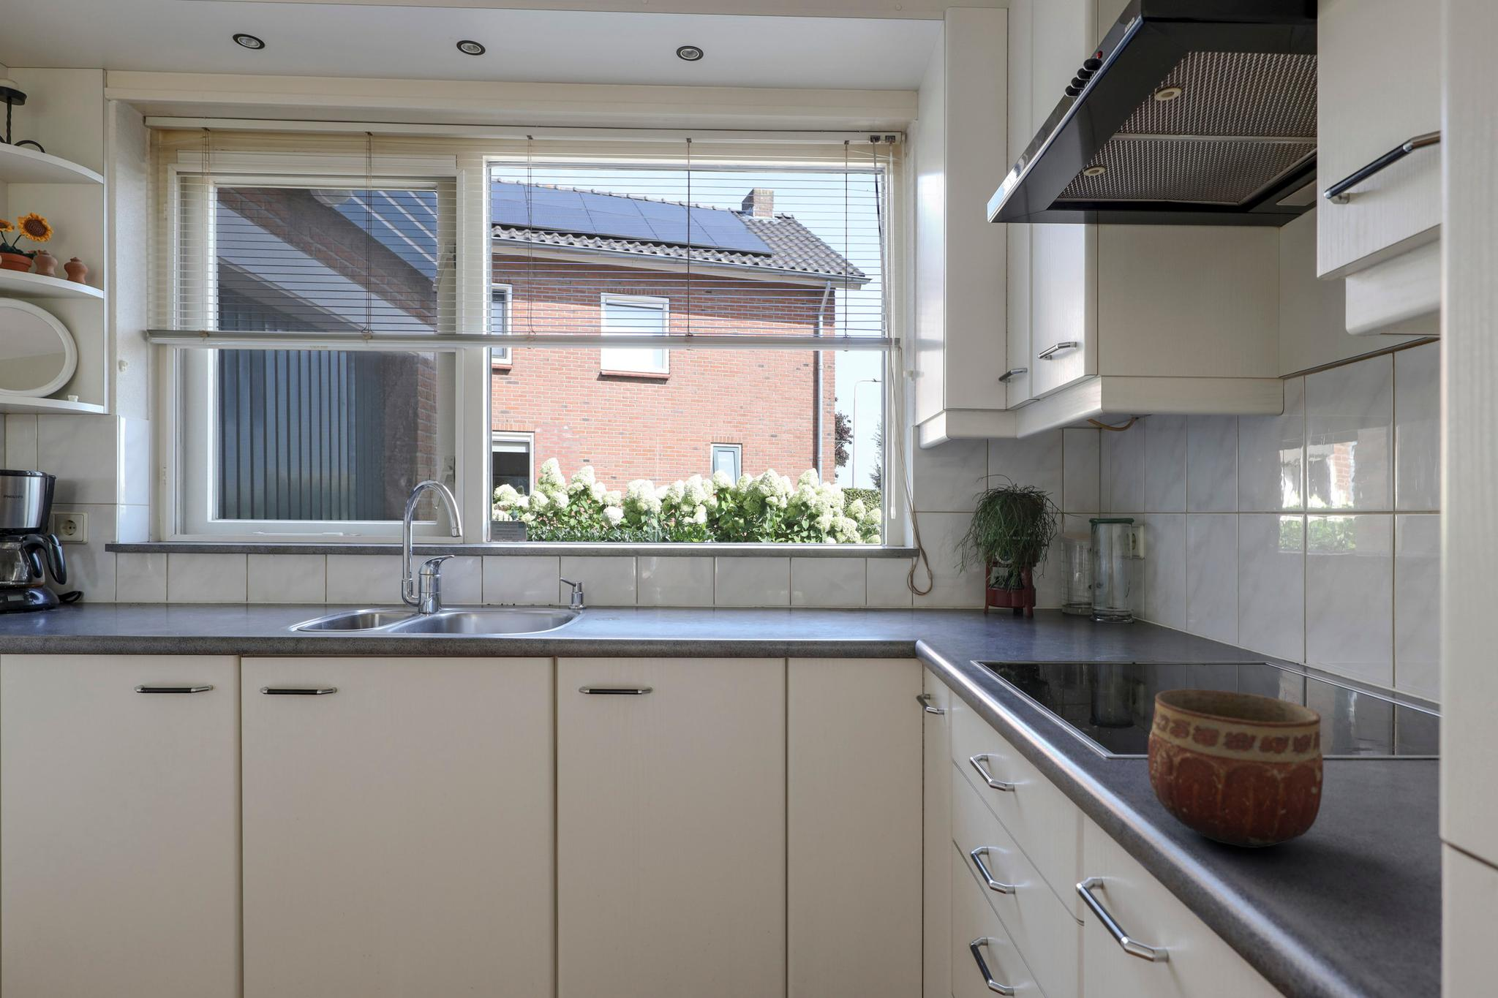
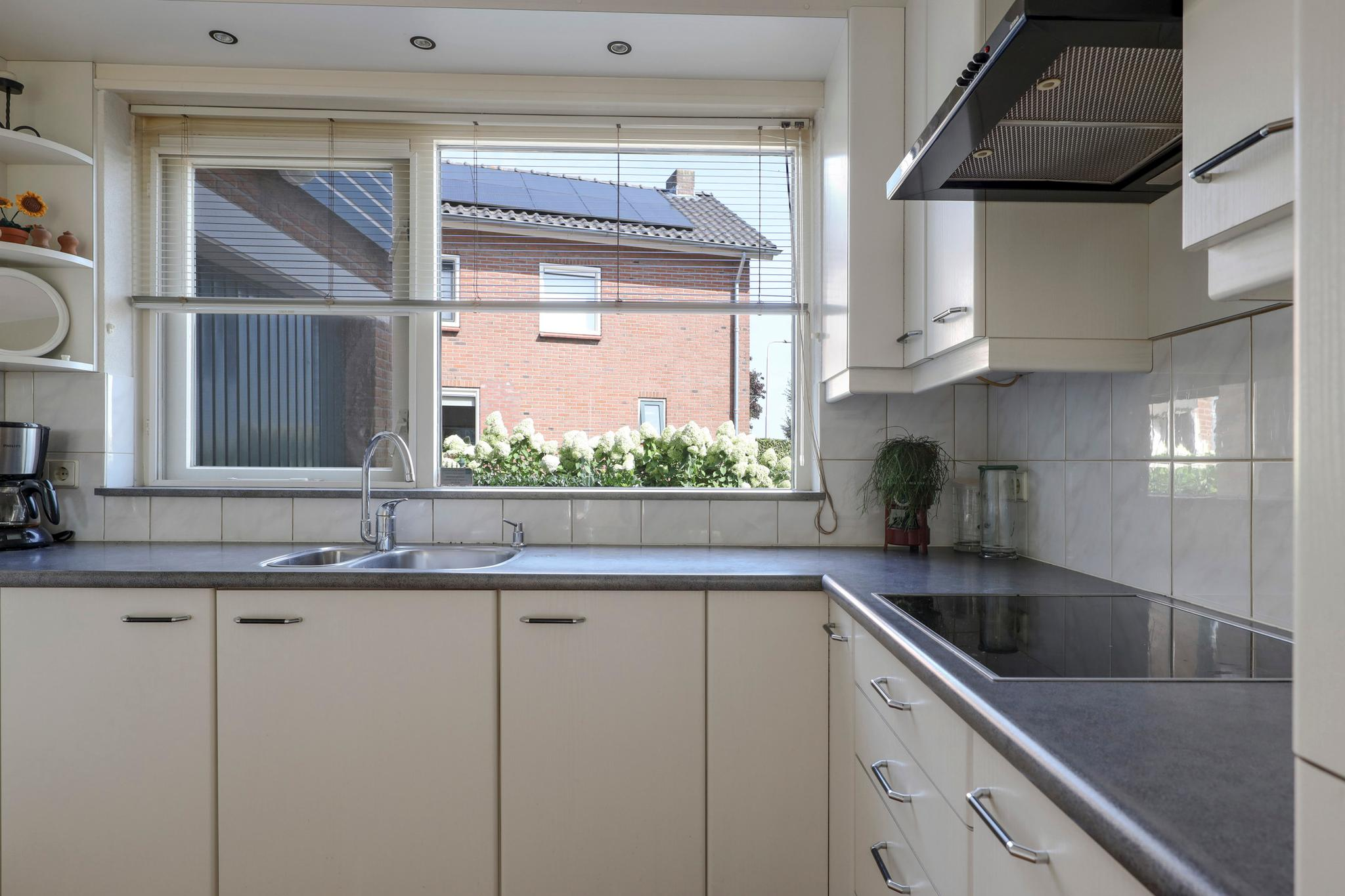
- bowl [1147,688,1324,850]
